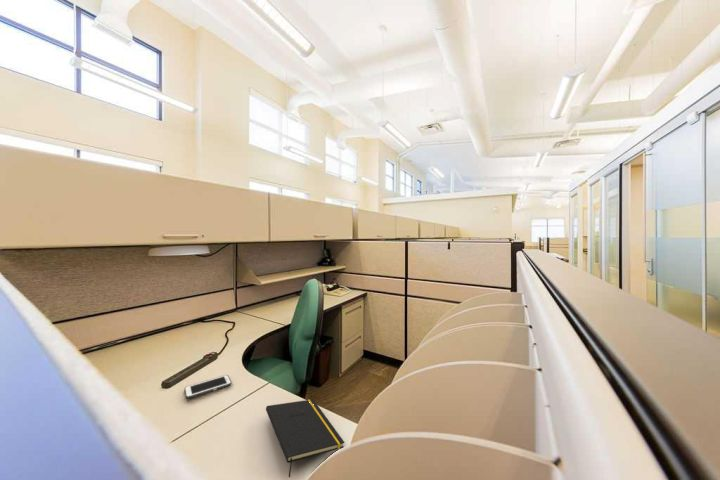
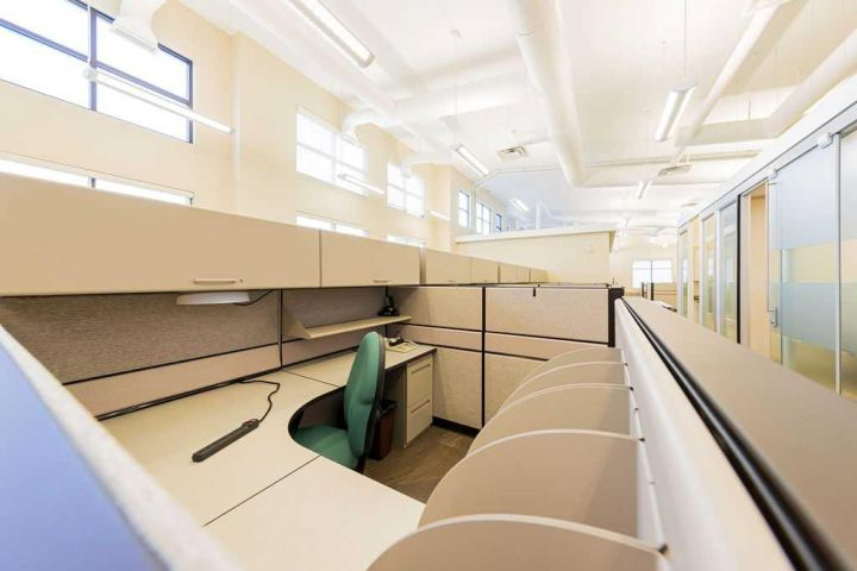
- notepad [265,398,345,478]
- cell phone [183,374,232,400]
